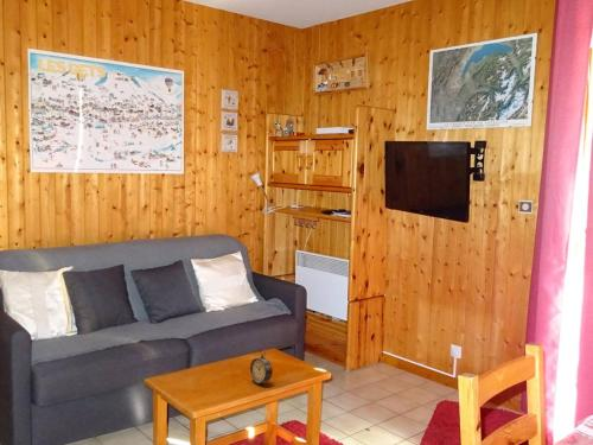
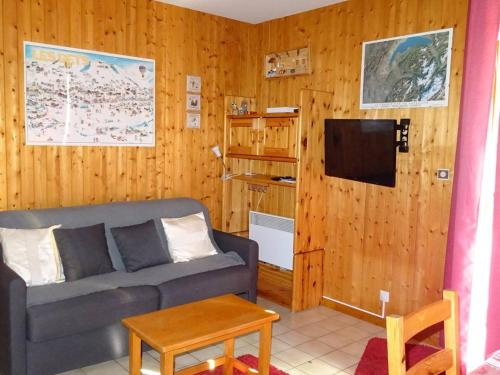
- alarm clock [249,348,274,388]
